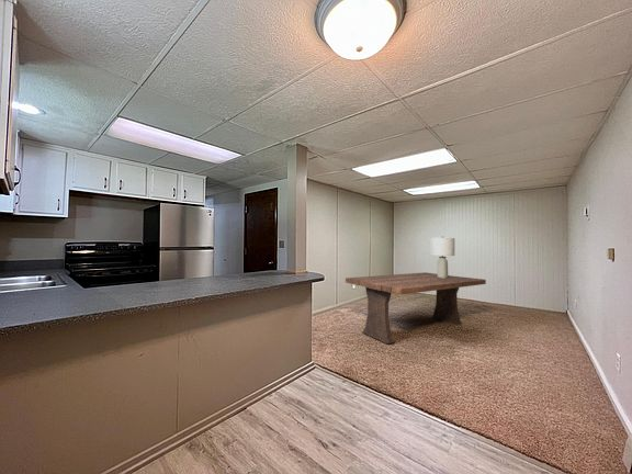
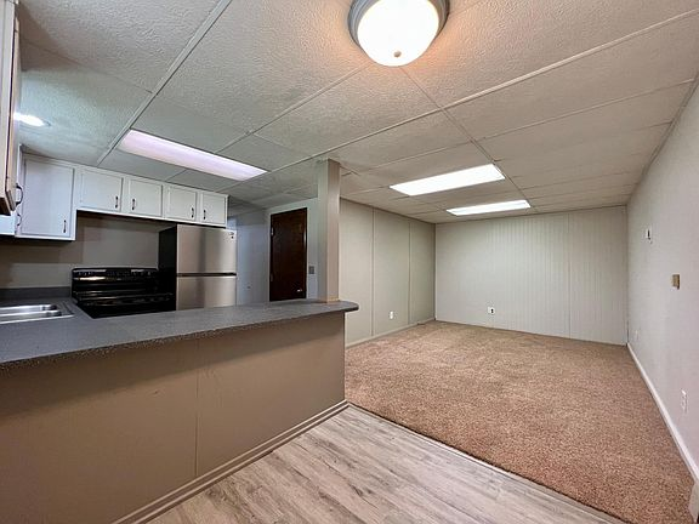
- lamp [430,236,455,279]
- dining table [345,271,487,345]
